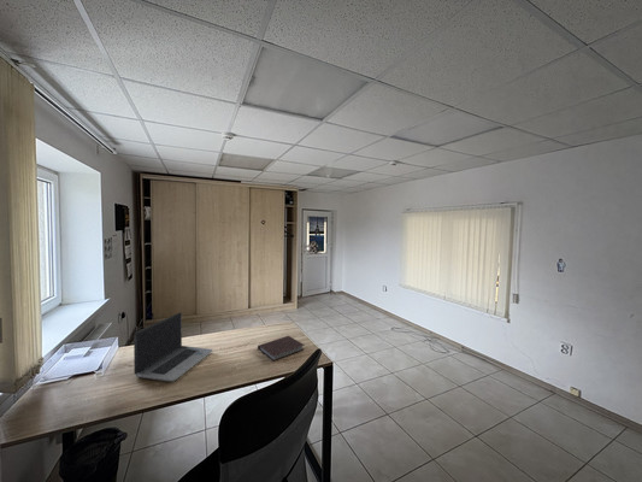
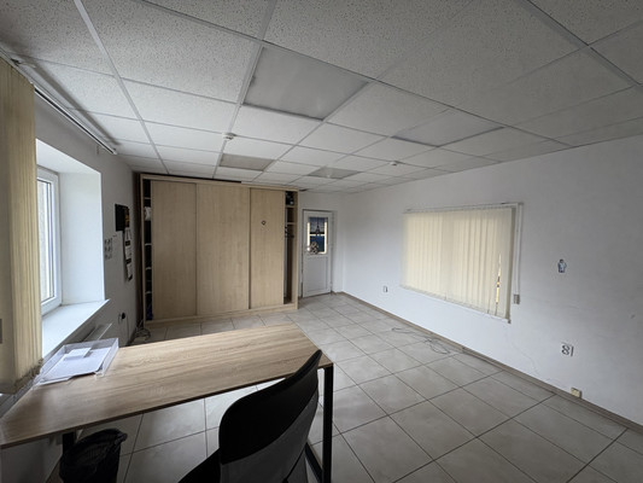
- notebook [257,335,306,363]
- laptop computer [132,311,214,383]
